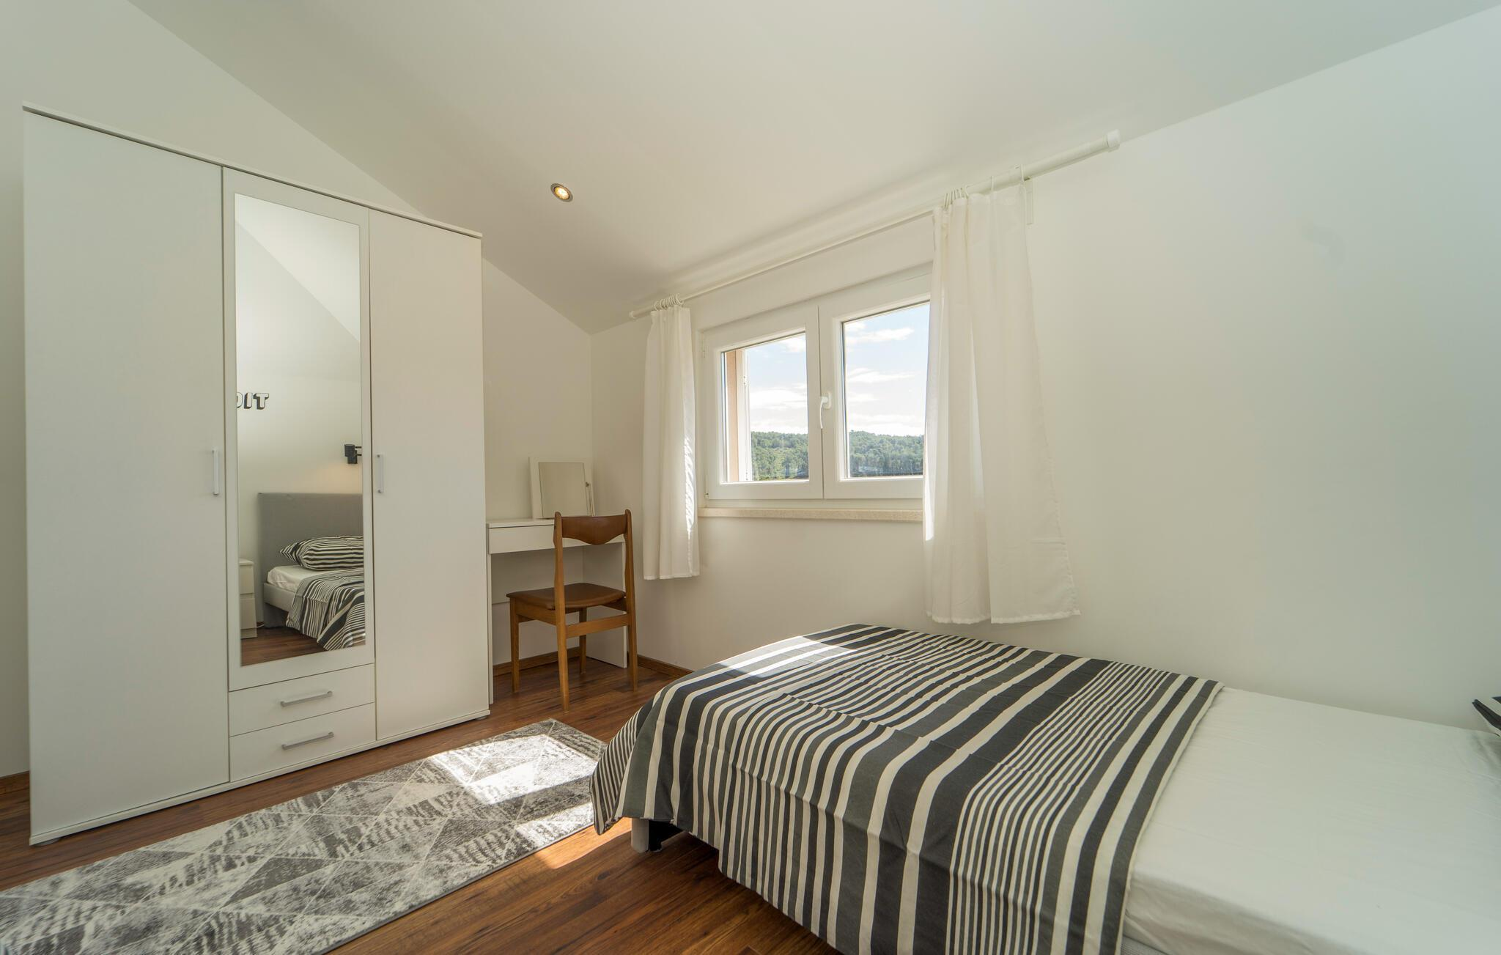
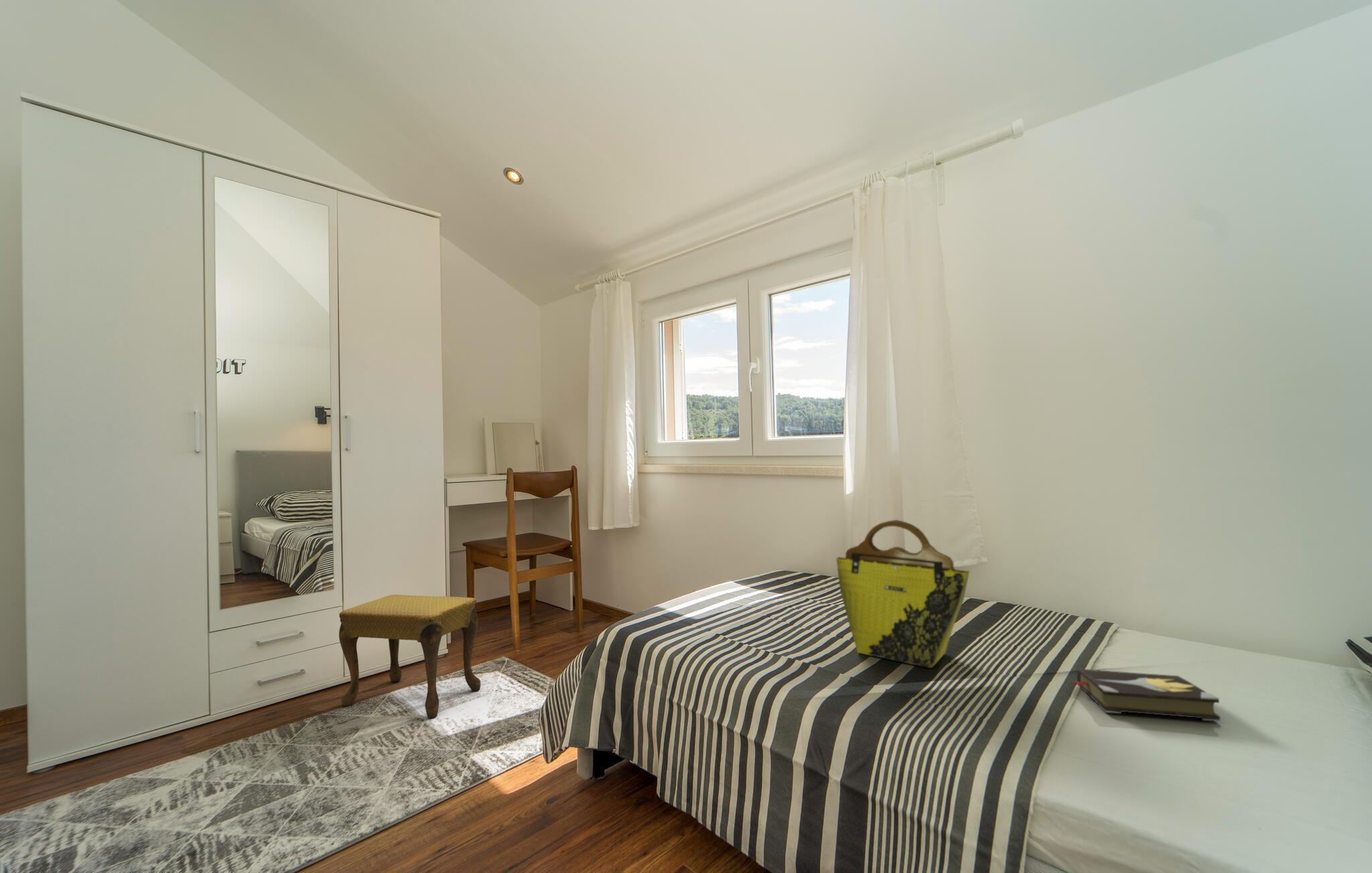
+ tote bag [835,519,970,669]
+ hardback book [1069,668,1221,722]
+ footstool [338,594,481,719]
